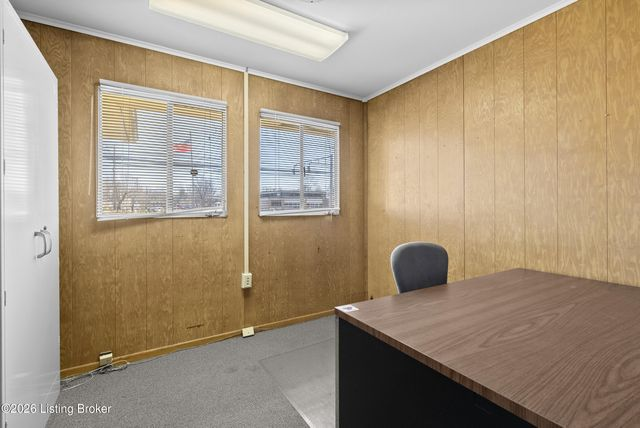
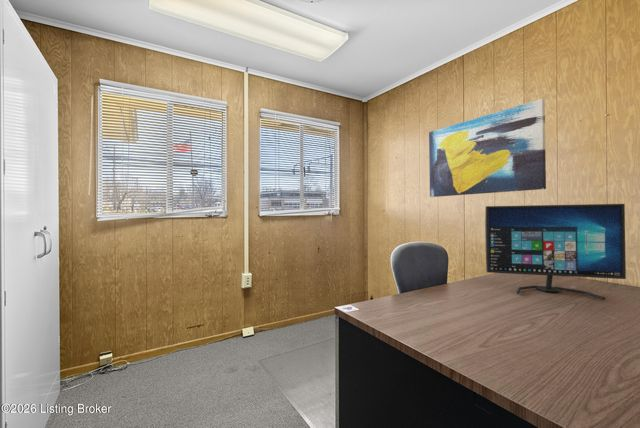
+ computer monitor [484,203,627,301]
+ wall art [428,98,547,198]
